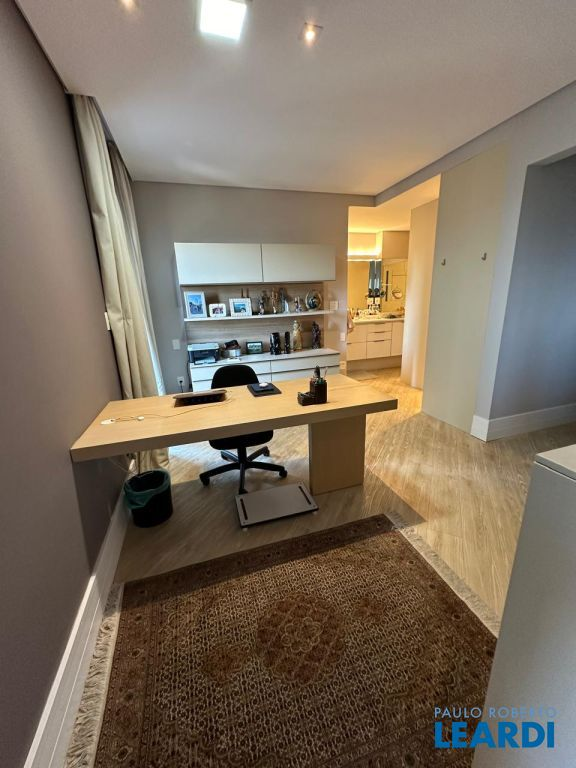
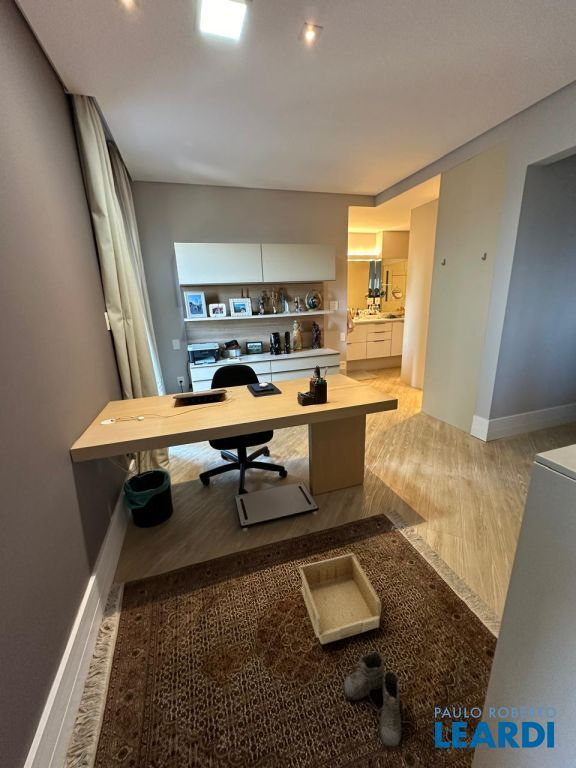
+ storage bin [298,552,382,645]
+ boots [343,650,415,749]
